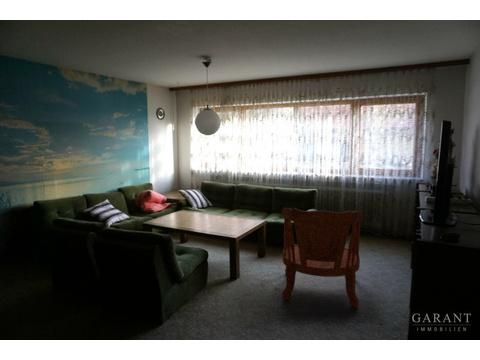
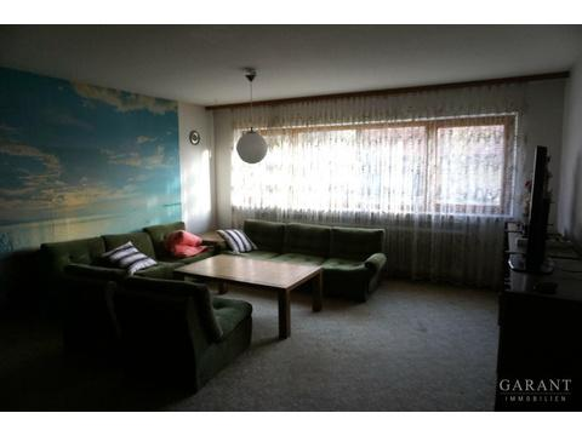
- armchair [282,207,364,309]
